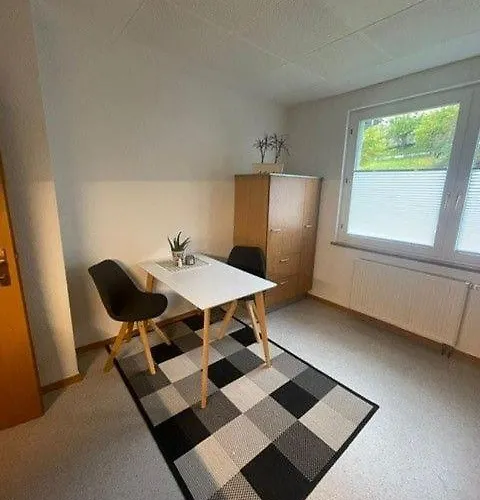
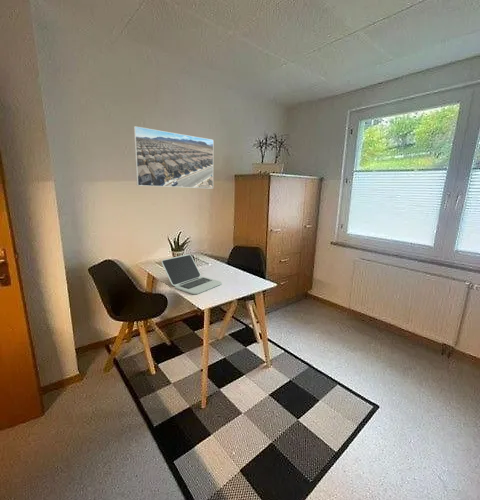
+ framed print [133,125,215,189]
+ laptop [161,253,223,295]
